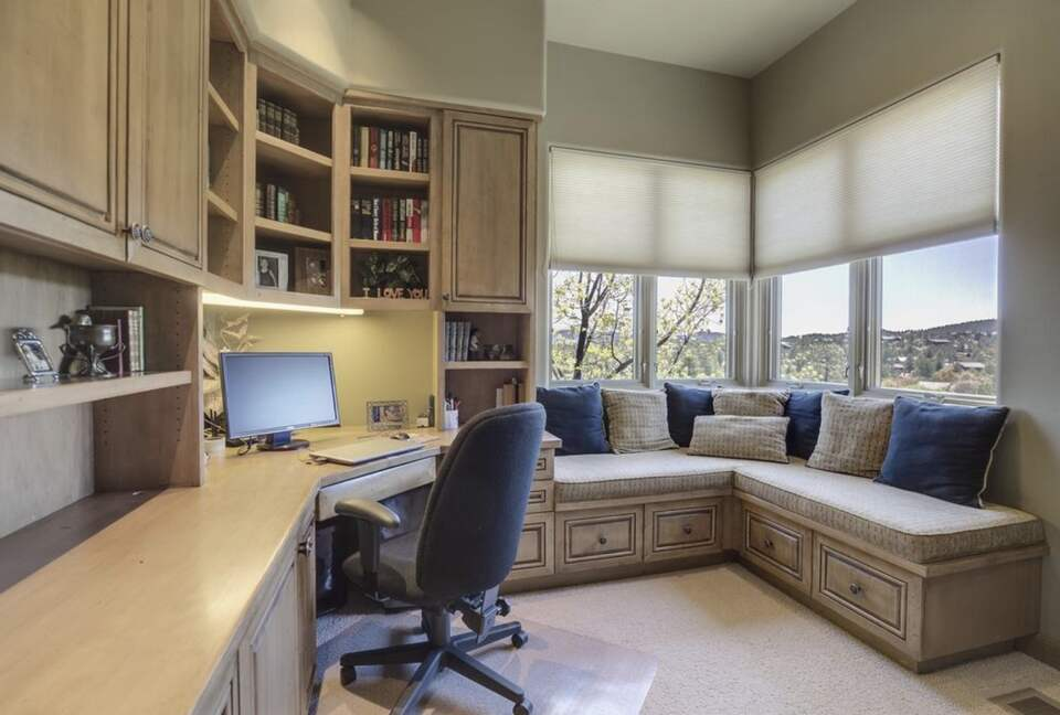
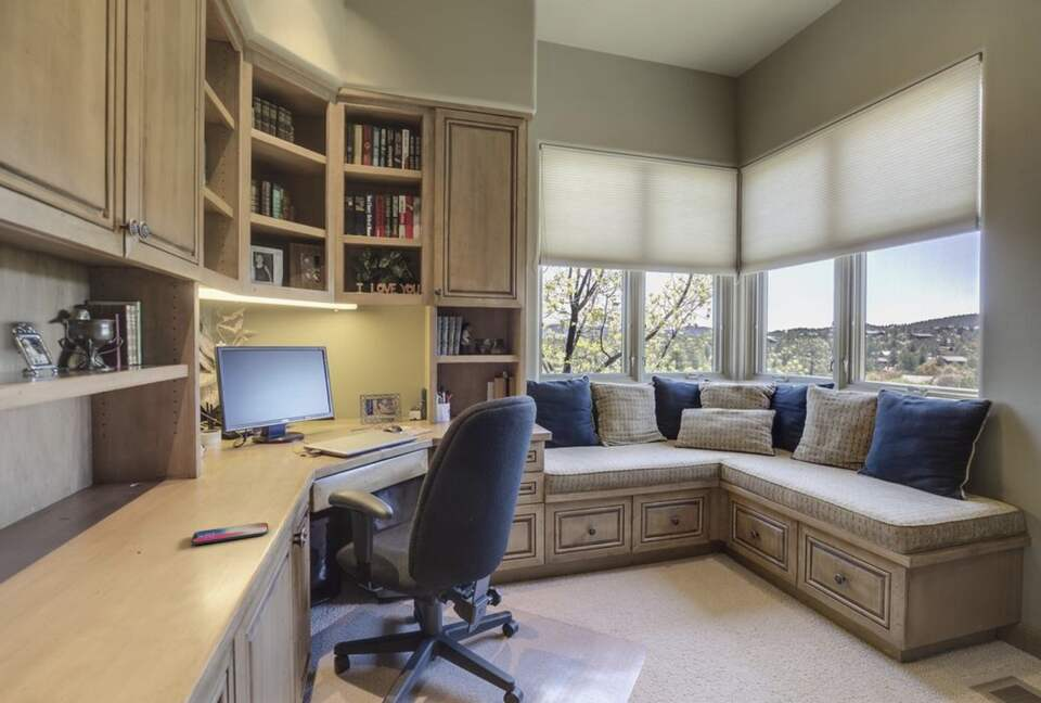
+ smartphone [191,522,269,546]
